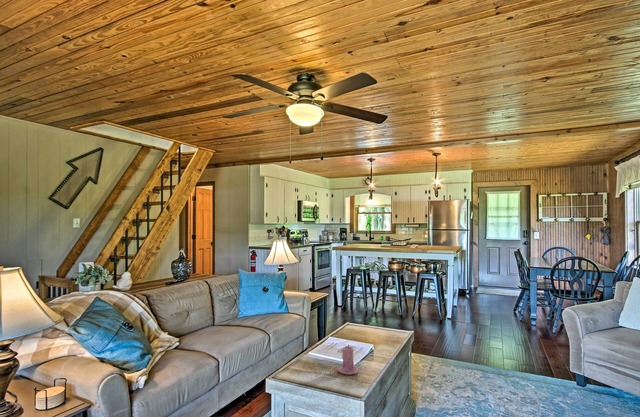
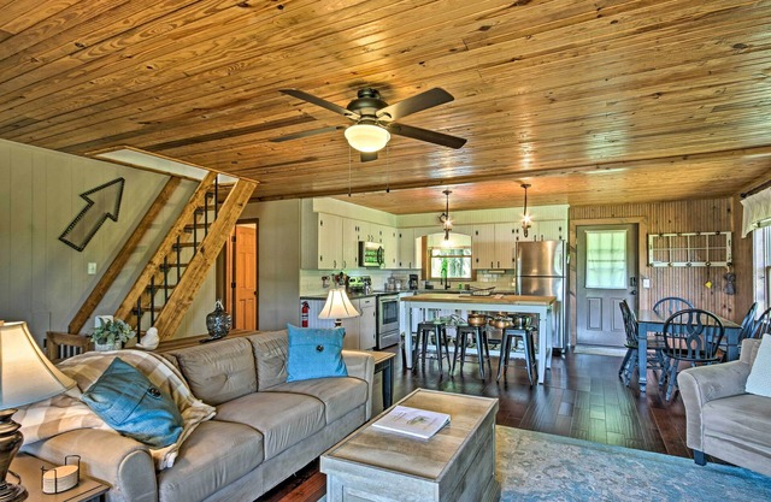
- candle [336,343,359,375]
